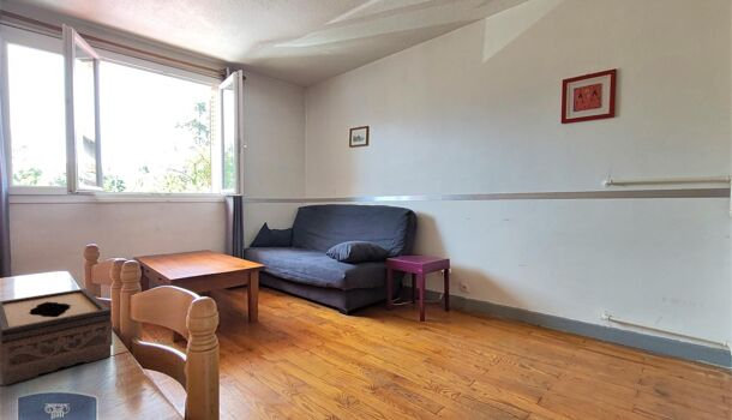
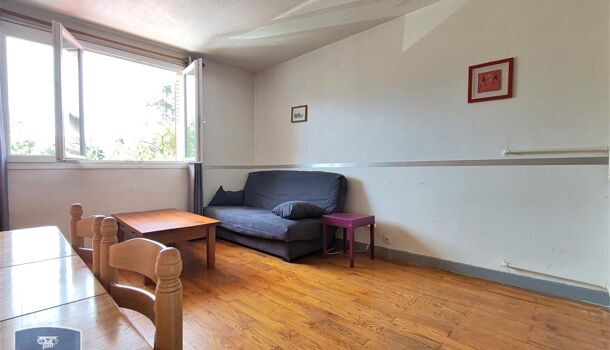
- tissue box [0,288,114,386]
